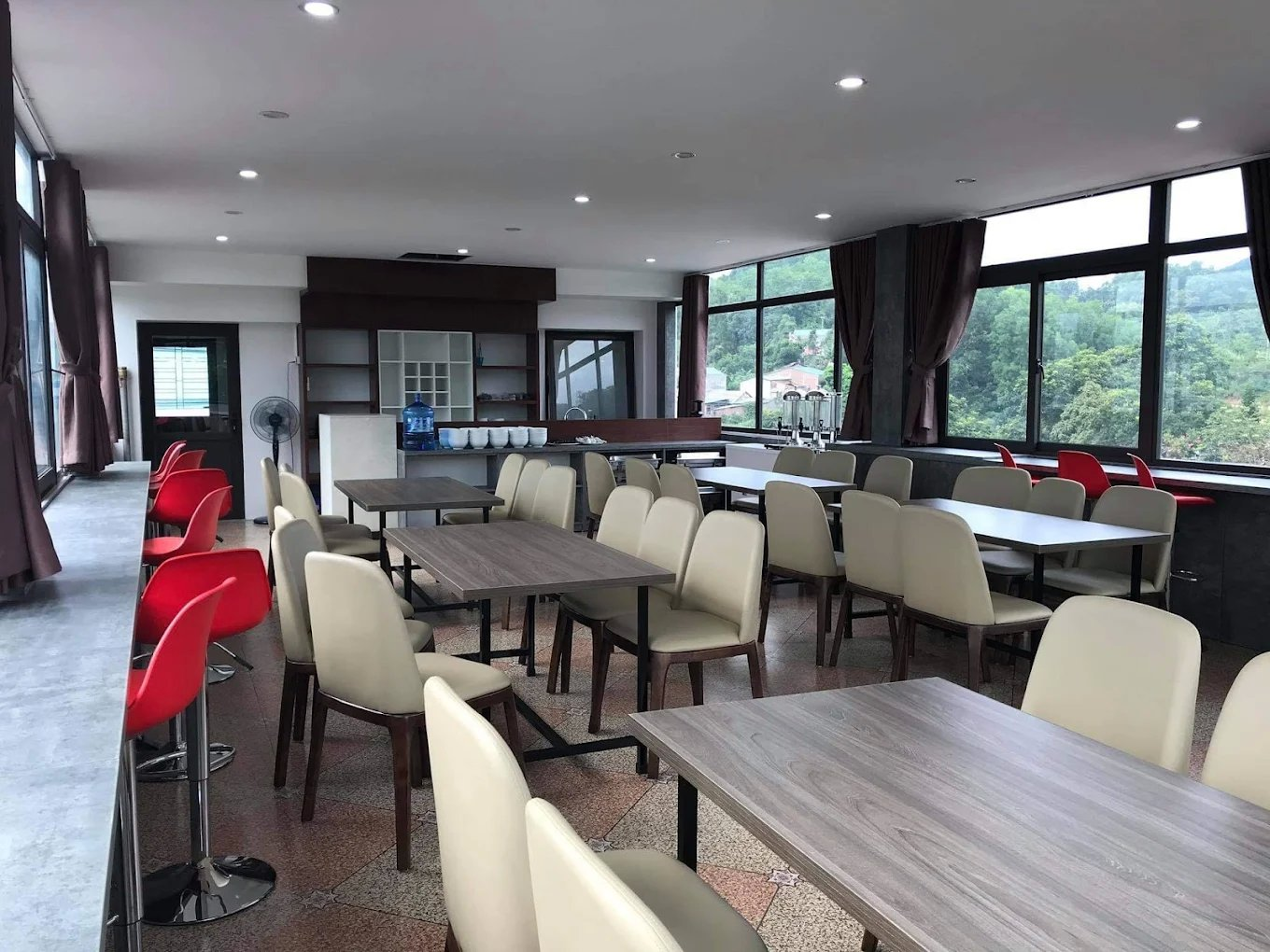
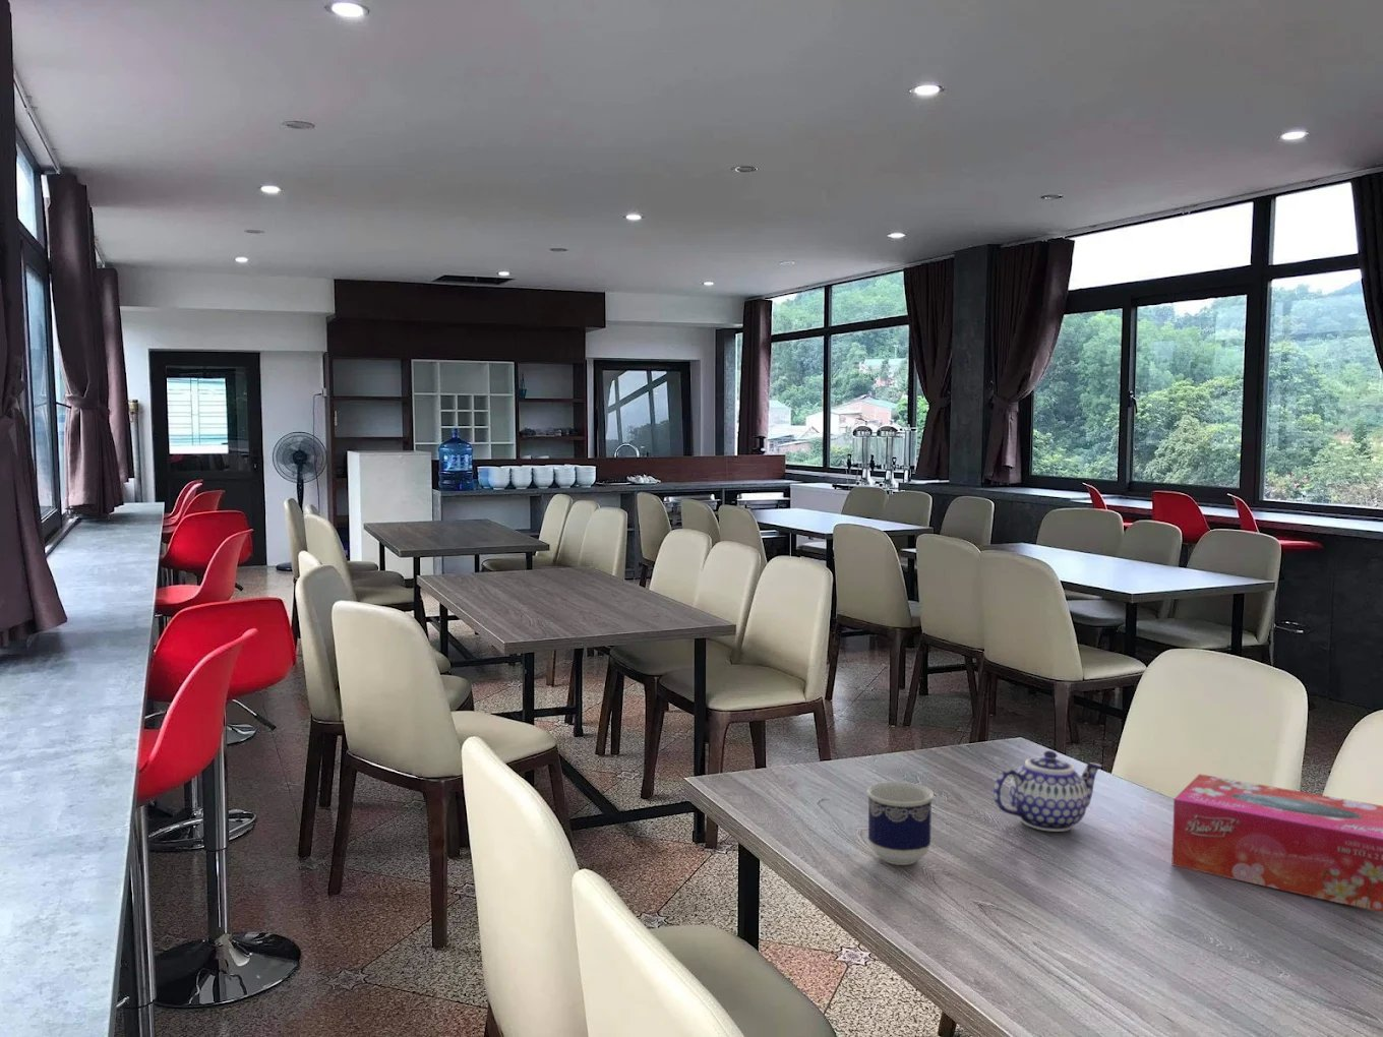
+ tissue box [1171,772,1383,914]
+ teapot [992,749,1103,832]
+ cup [867,781,934,866]
